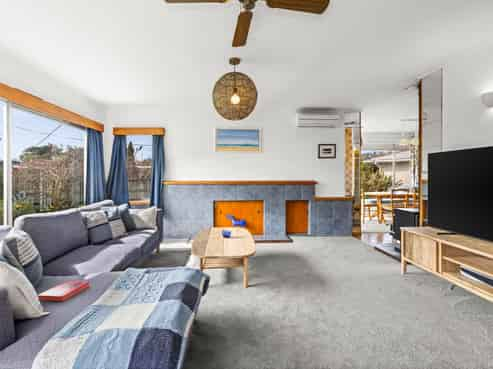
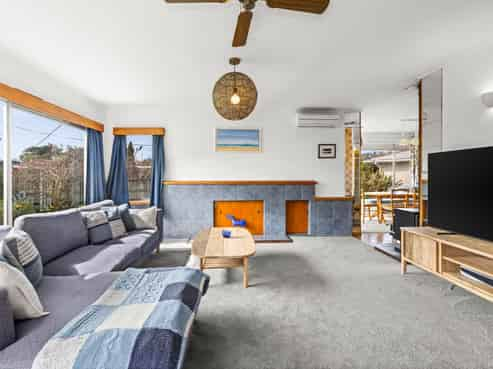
- hardback book [37,280,91,302]
